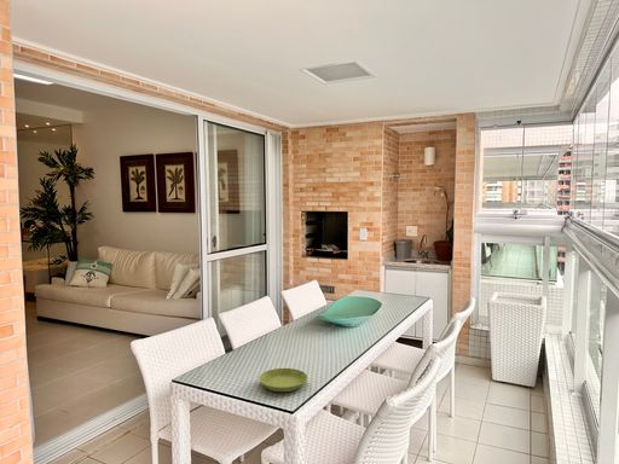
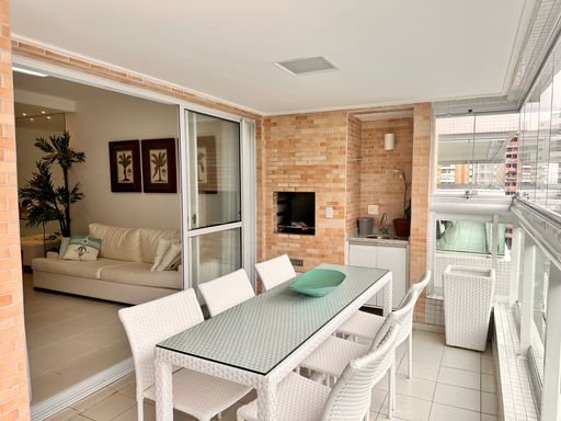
- saucer [258,367,308,393]
